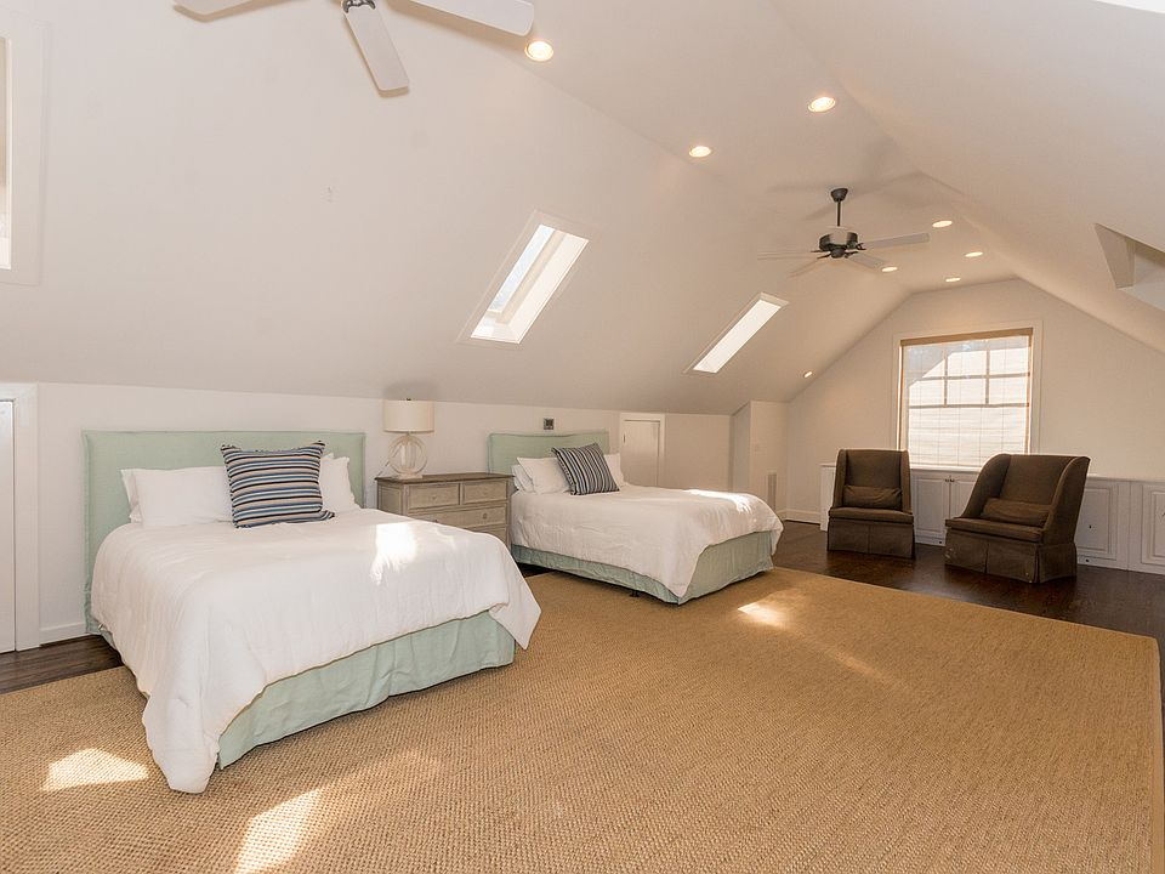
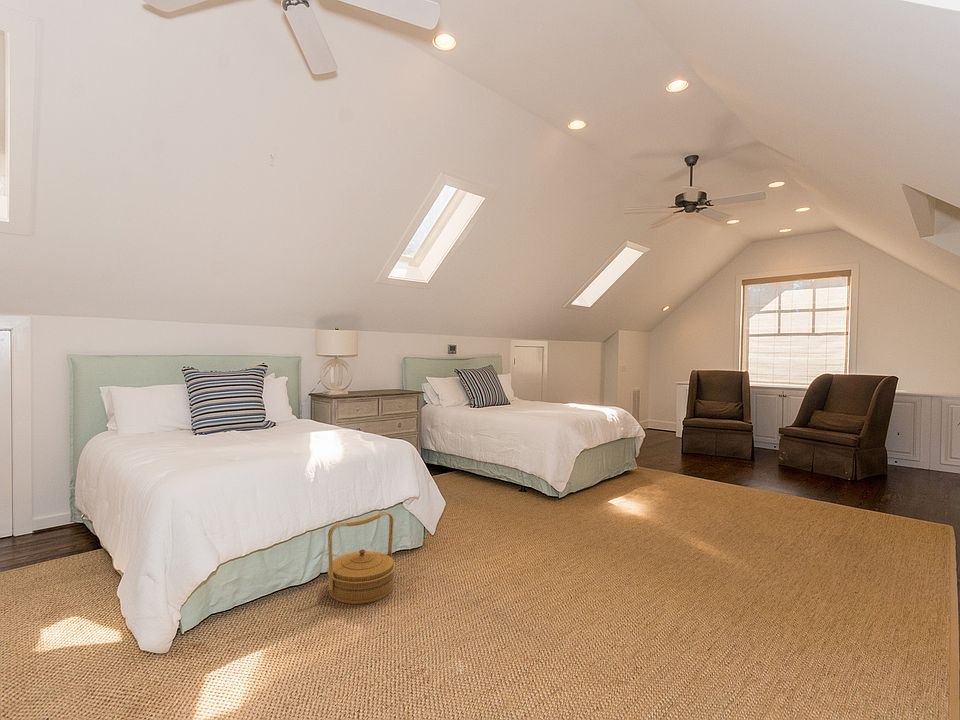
+ basket [327,511,396,605]
